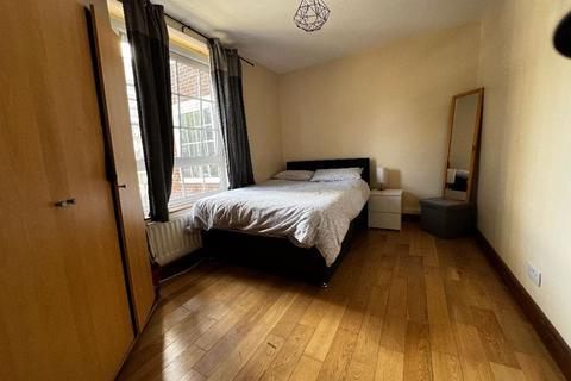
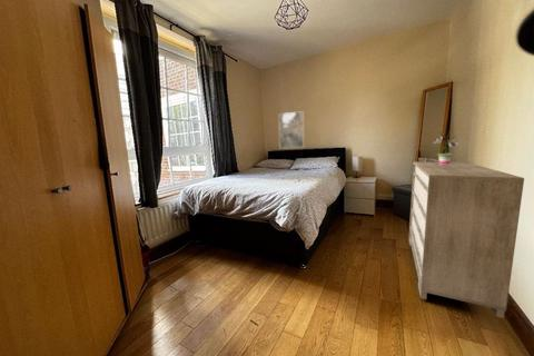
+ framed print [278,110,305,149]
+ potted plant [432,128,461,164]
+ dresser [408,161,525,319]
